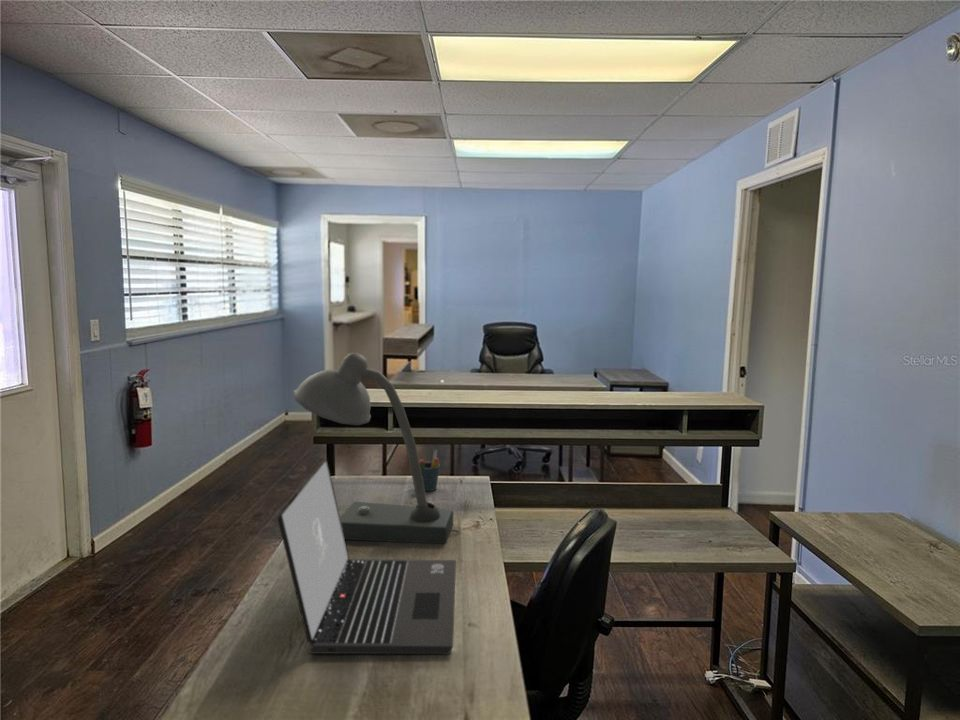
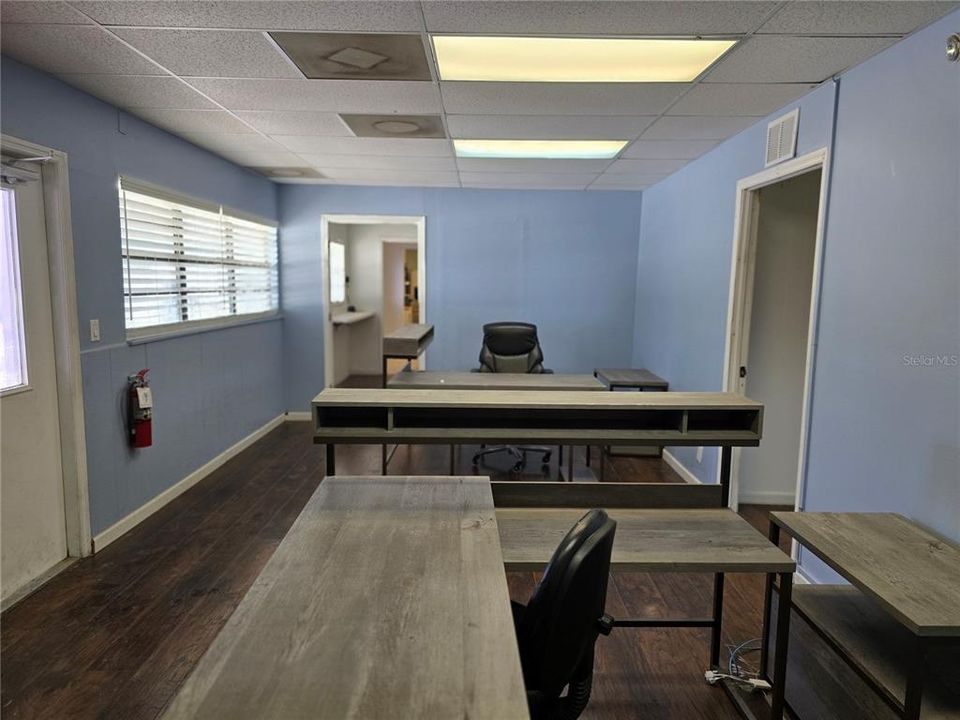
- laptop [277,457,457,655]
- desk lamp [293,352,460,545]
- pen holder [419,449,441,492]
